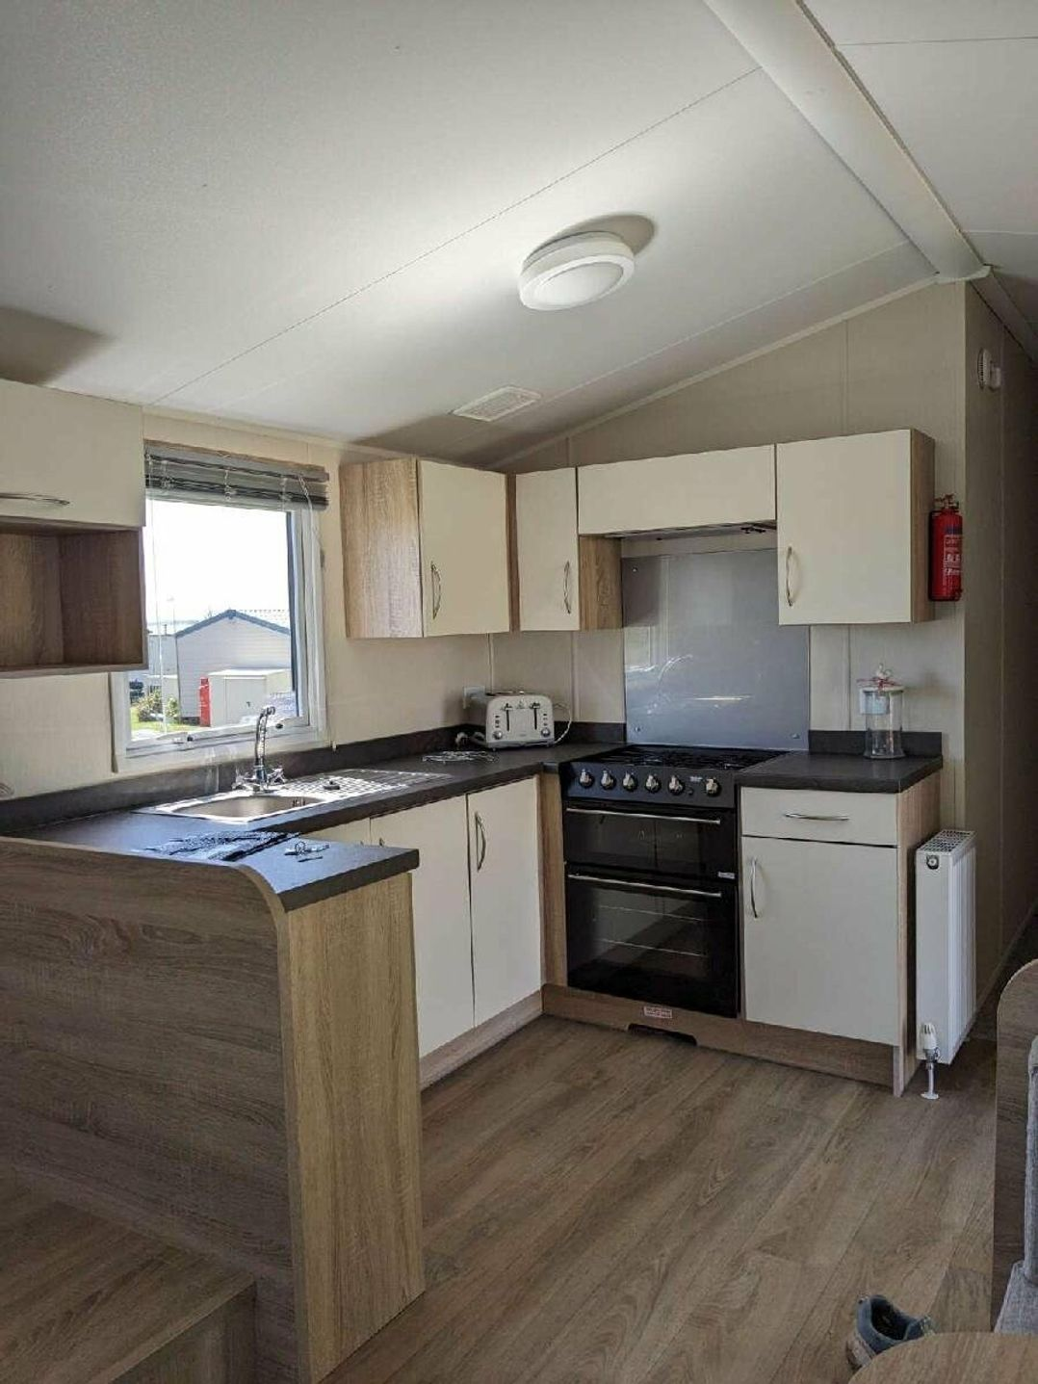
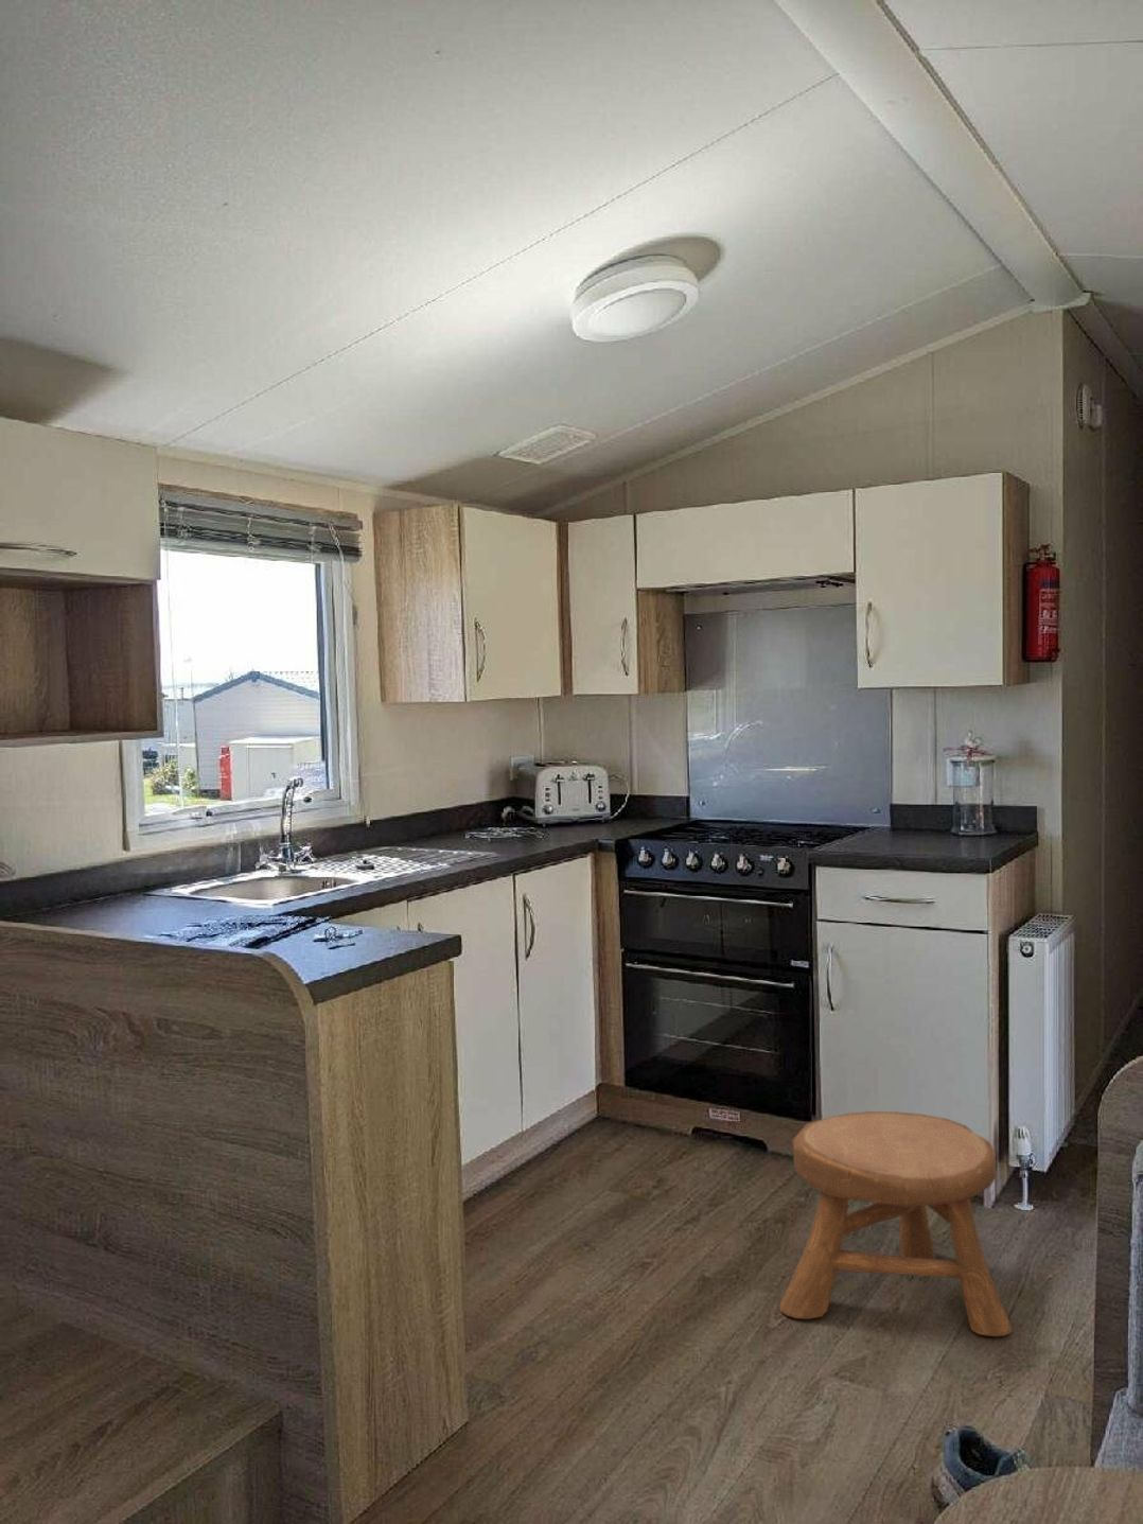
+ stool [778,1111,1013,1338]
